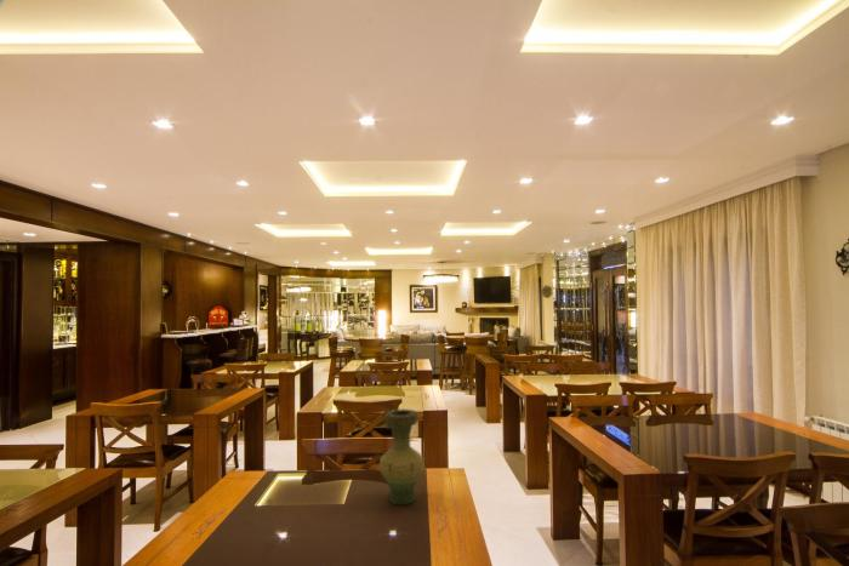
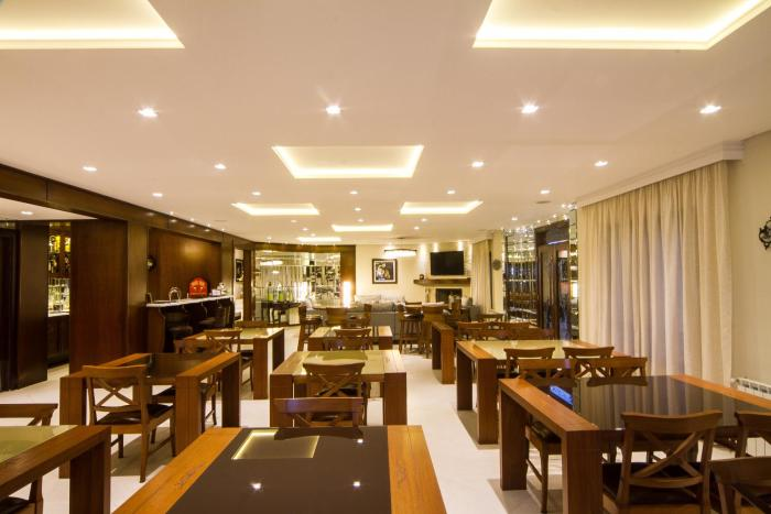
- vase [377,408,426,507]
